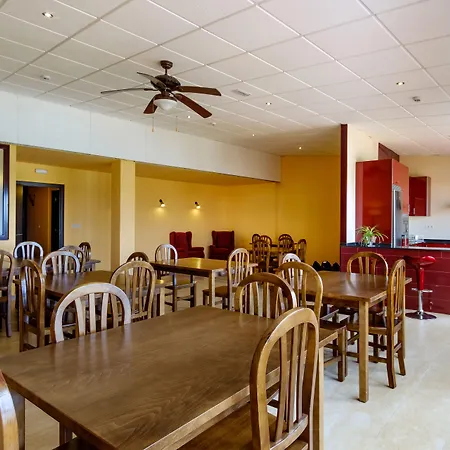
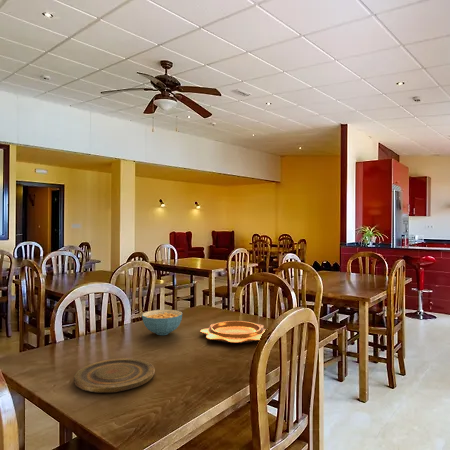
+ cereal bowl [141,309,183,336]
+ decorative bowl [199,320,267,344]
+ plate [73,357,156,394]
